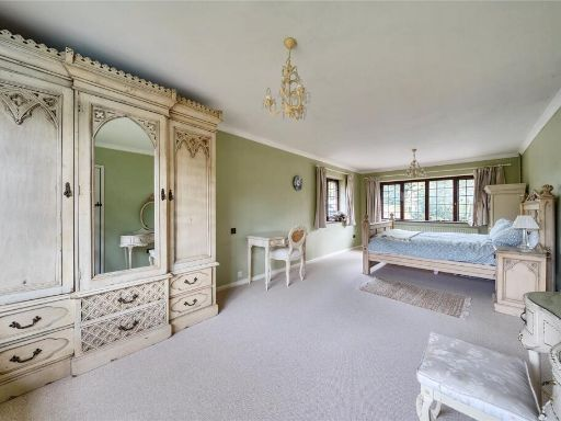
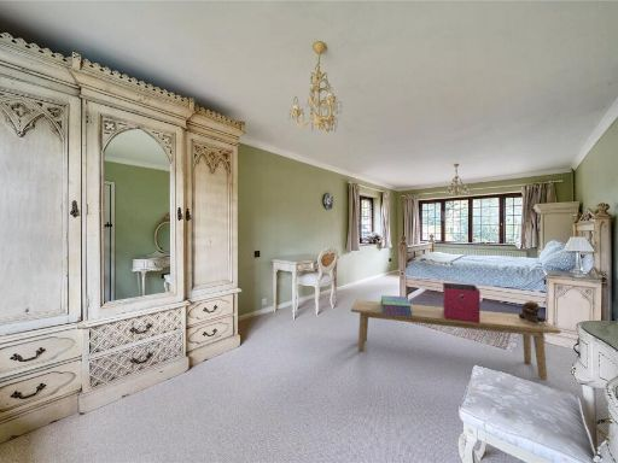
+ stuffed animal [518,300,556,327]
+ stack of books [379,294,413,316]
+ storage bin [442,282,482,323]
+ bench [350,299,562,381]
